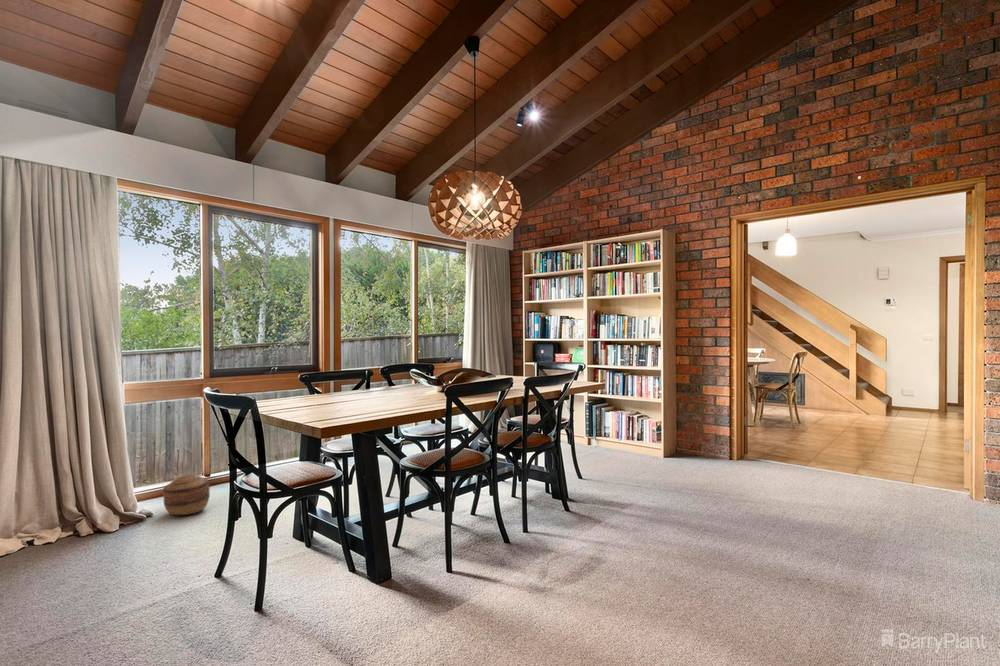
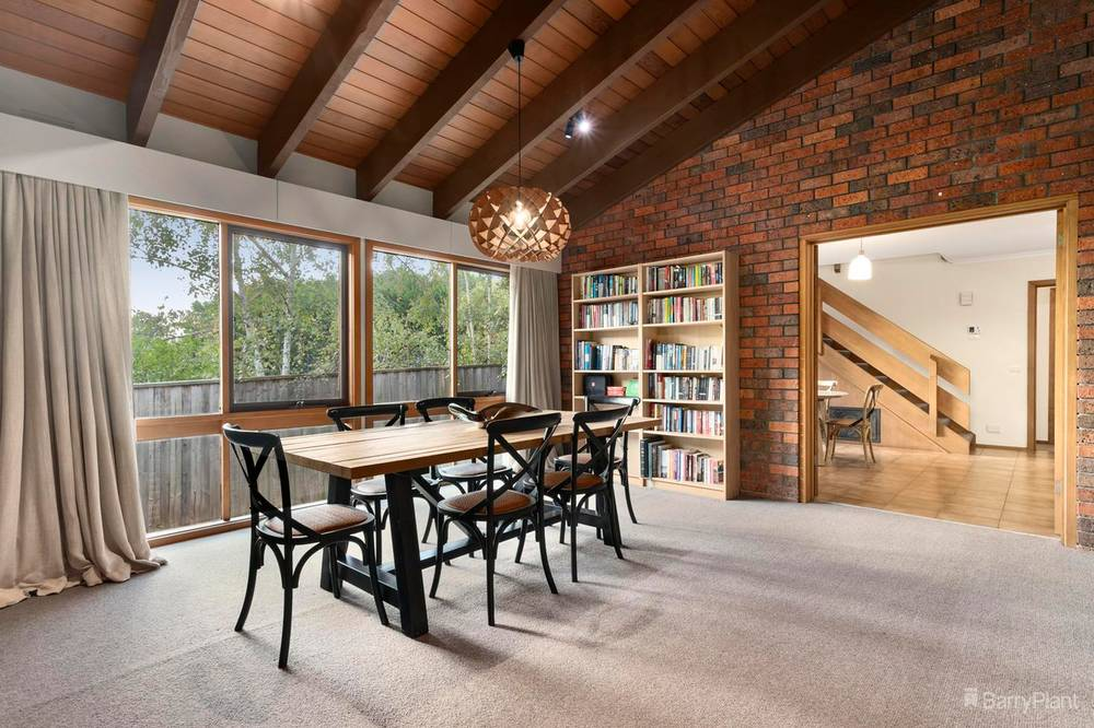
- basket [162,474,211,516]
